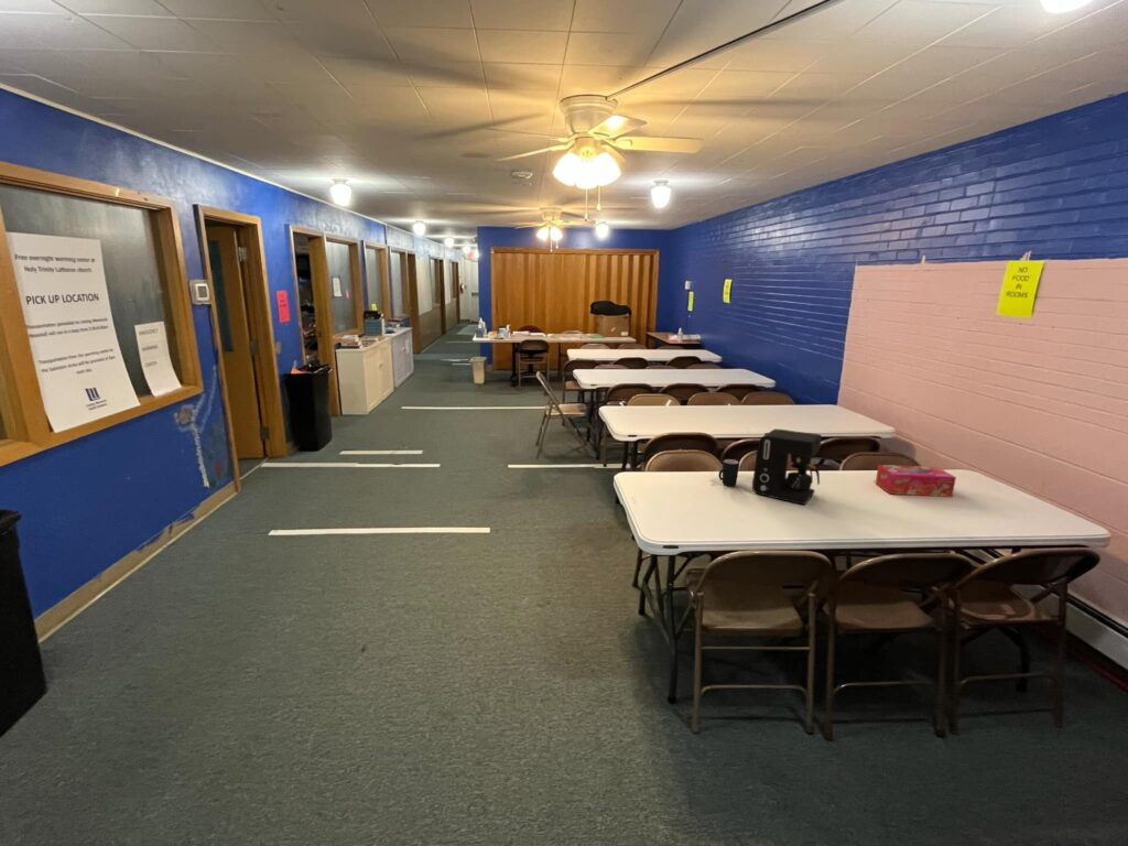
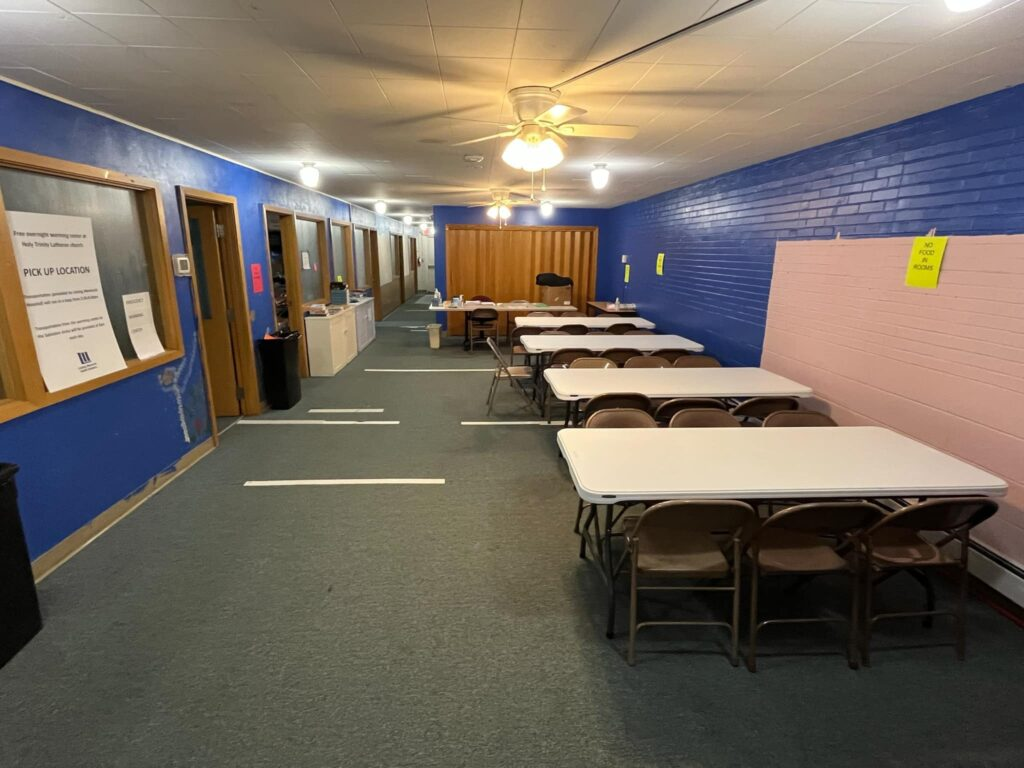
- tissue box [875,464,957,498]
- mug [717,458,740,487]
- coffee maker [751,427,823,506]
